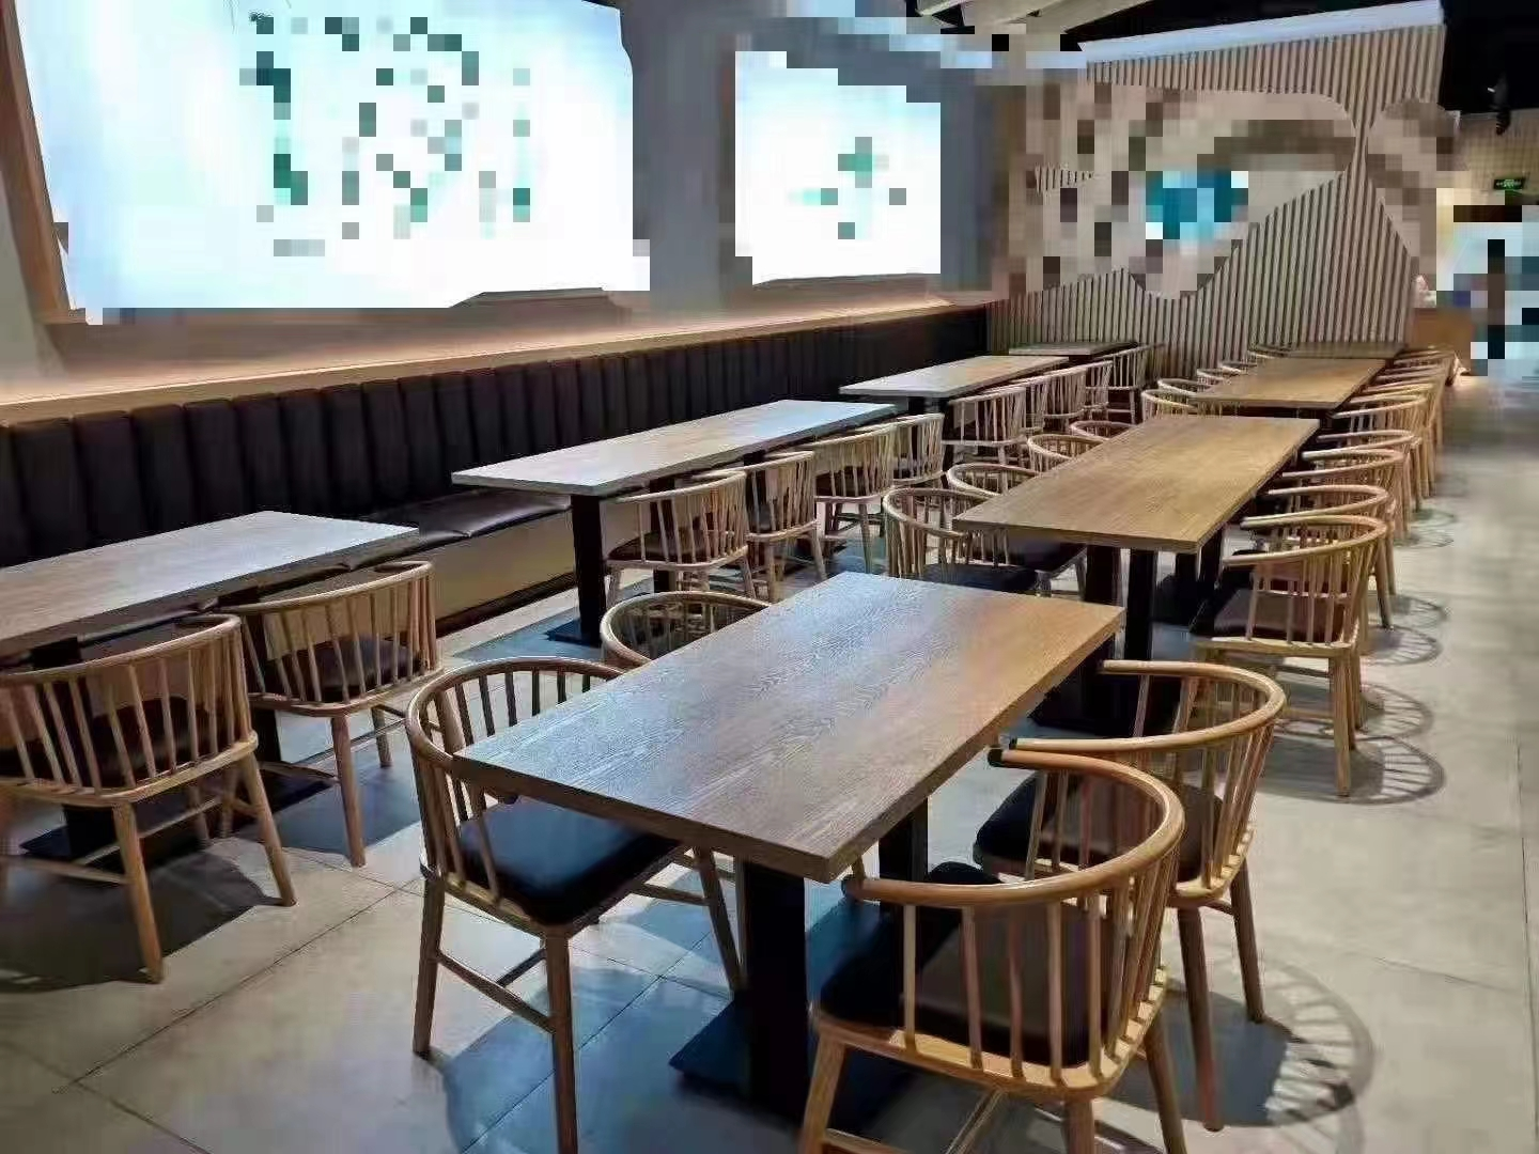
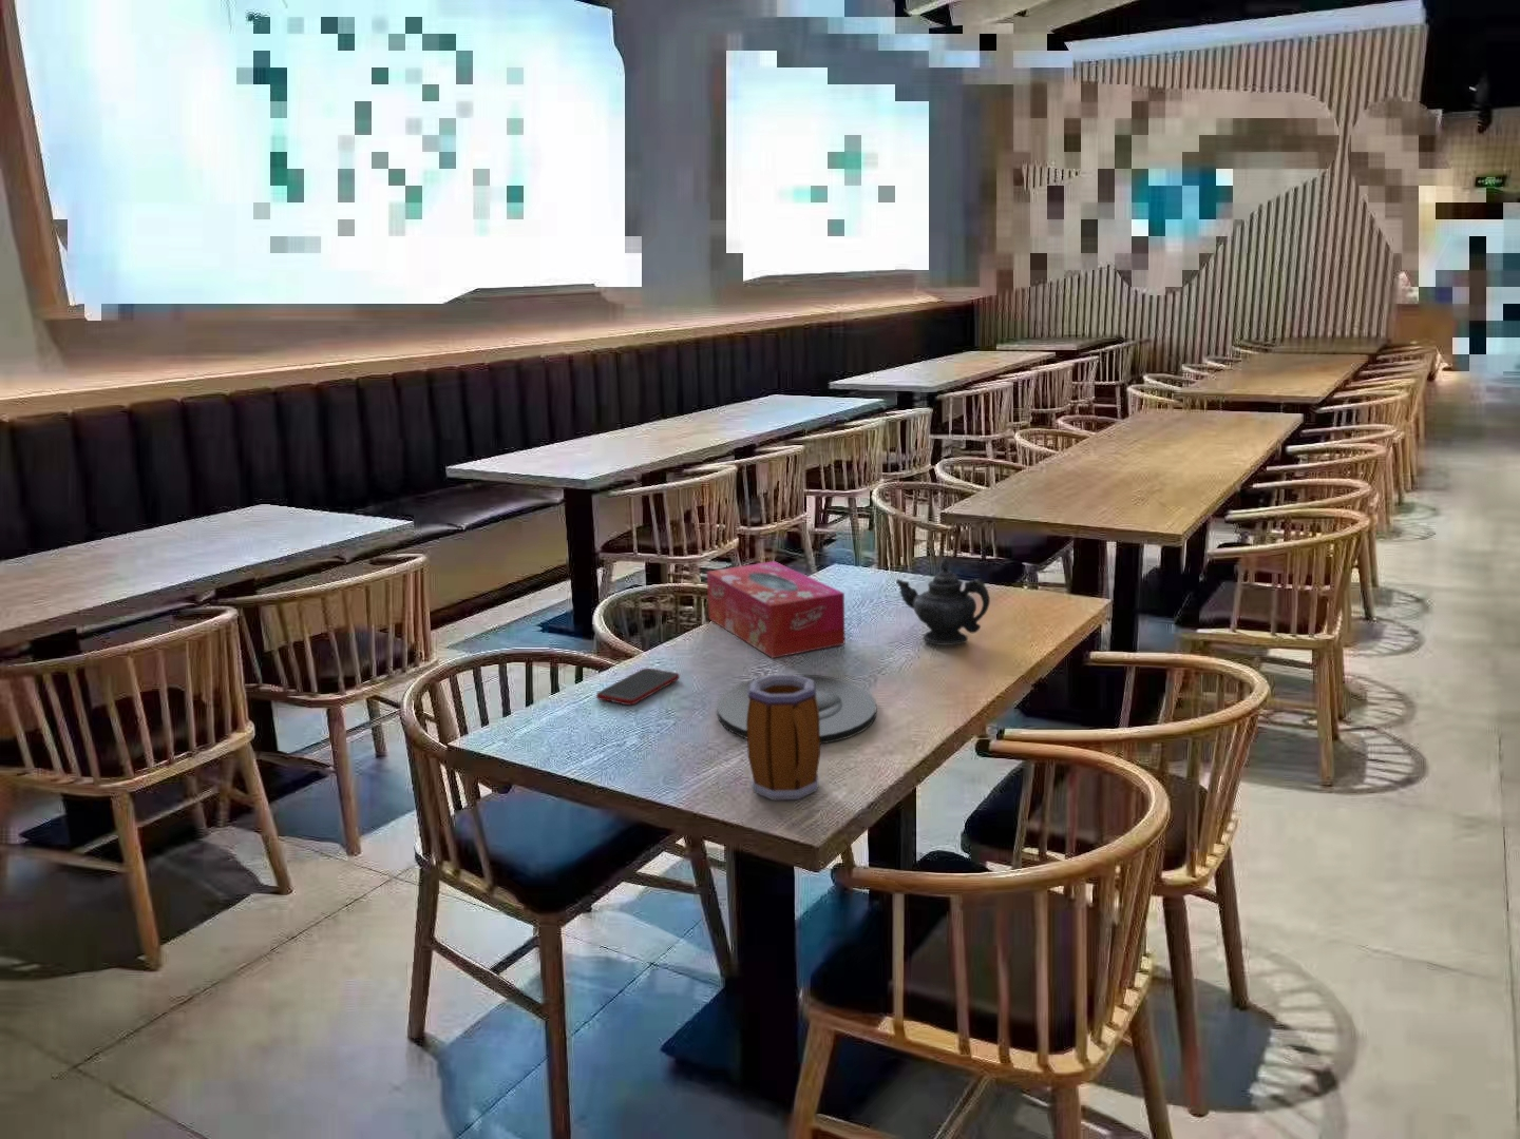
+ teapot [895,556,991,646]
+ cell phone [595,668,681,706]
+ mug [747,674,821,800]
+ tissue box [706,560,845,659]
+ plate [716,674,877,744]
